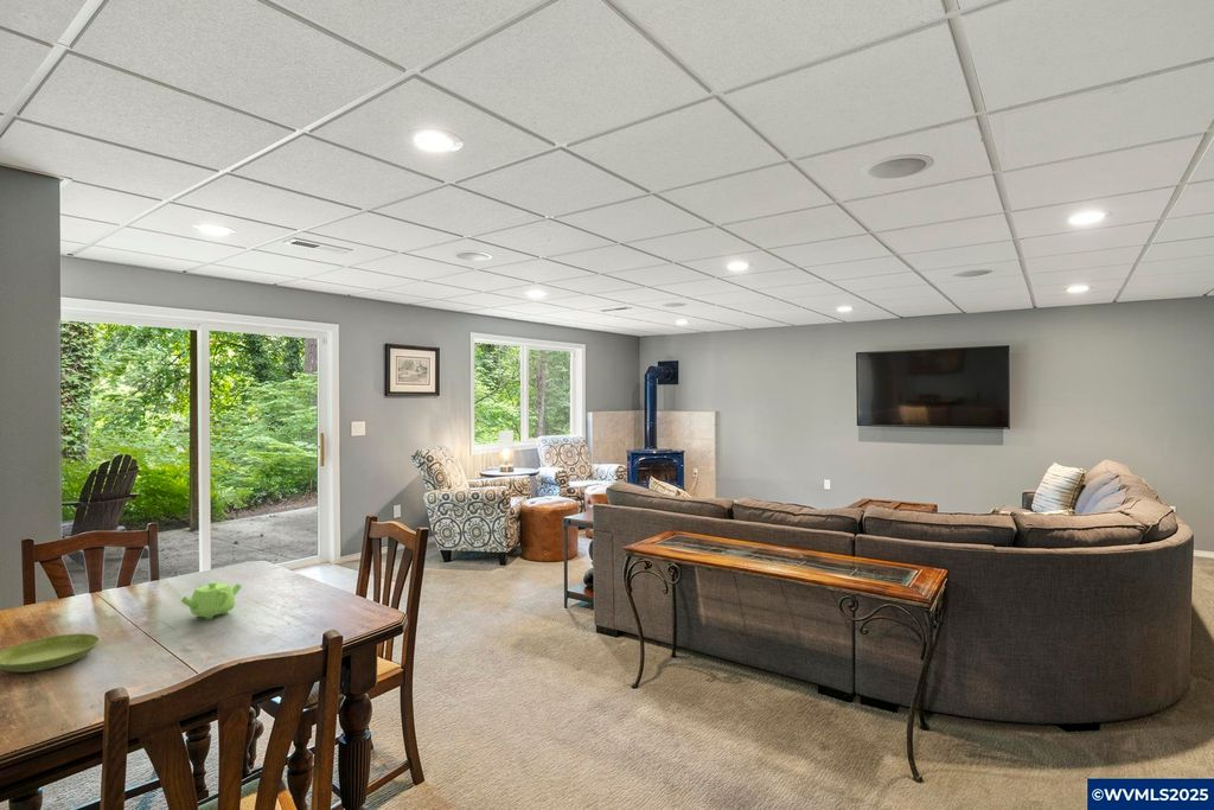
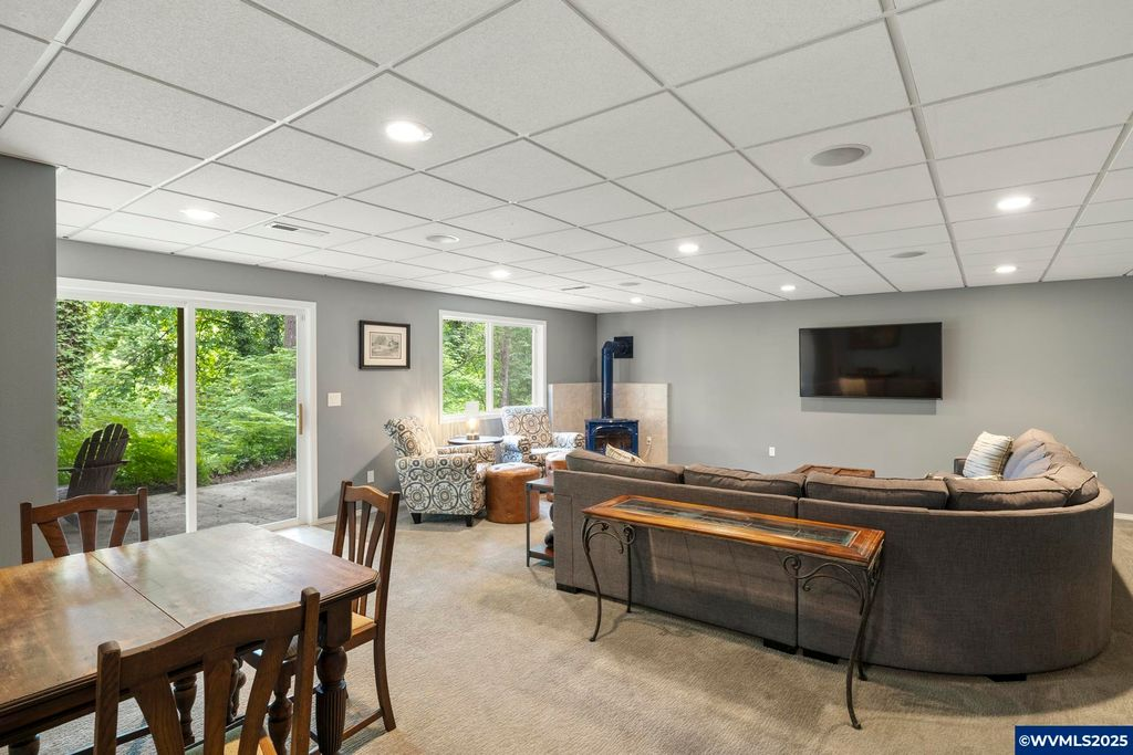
- saucer [0,632,101,674]
- teapot [180,581,243,620]
